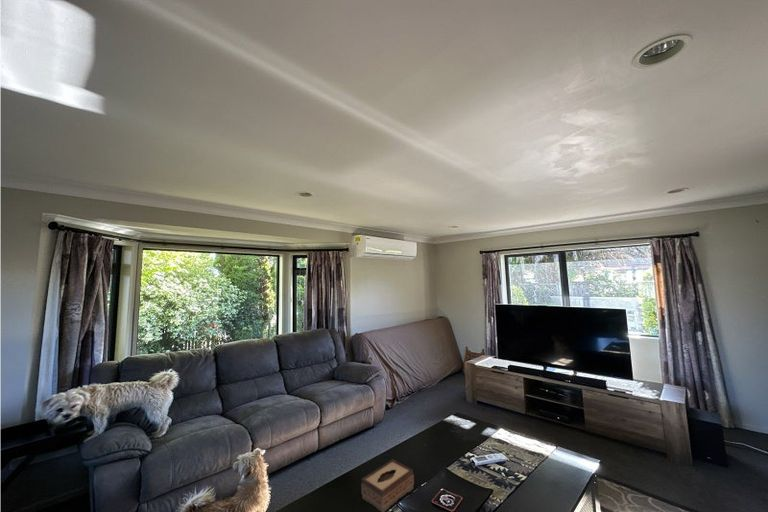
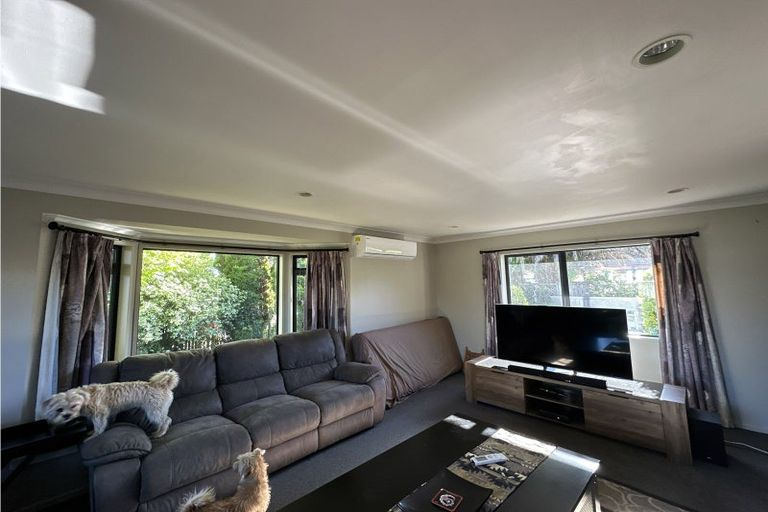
- tissue box [360,458,415,512]
